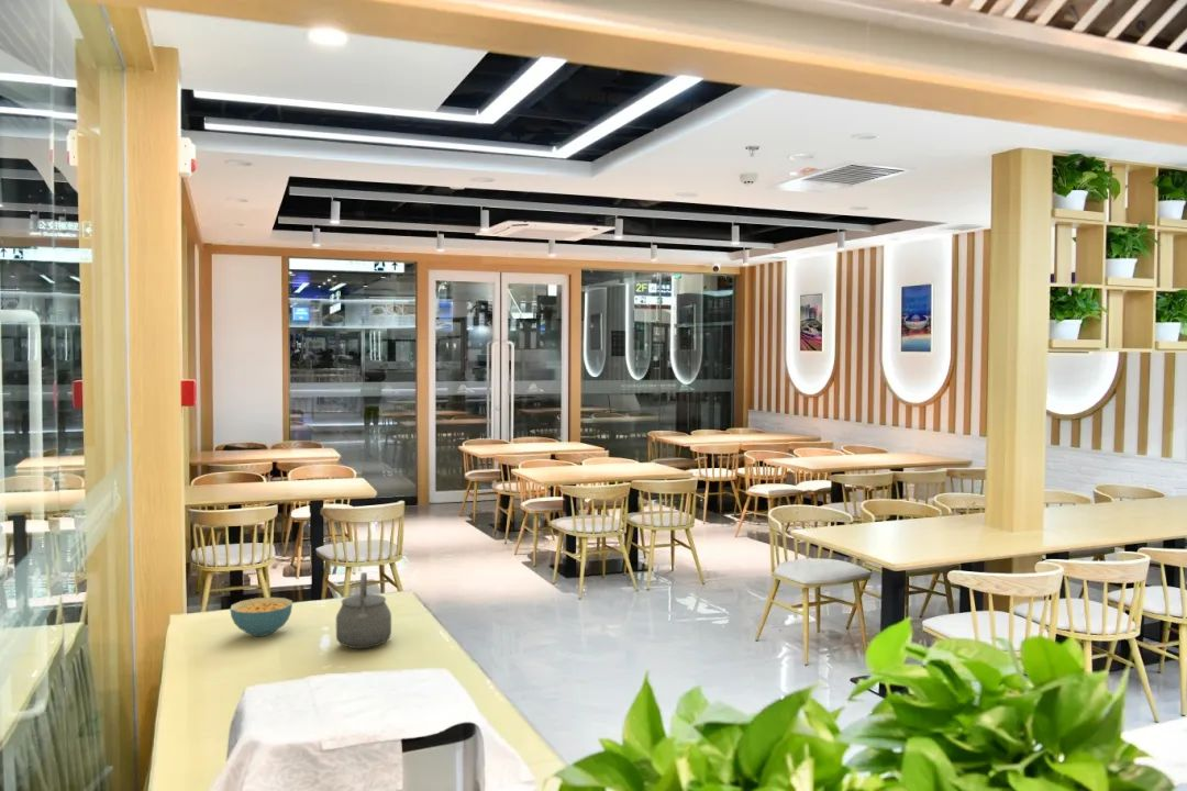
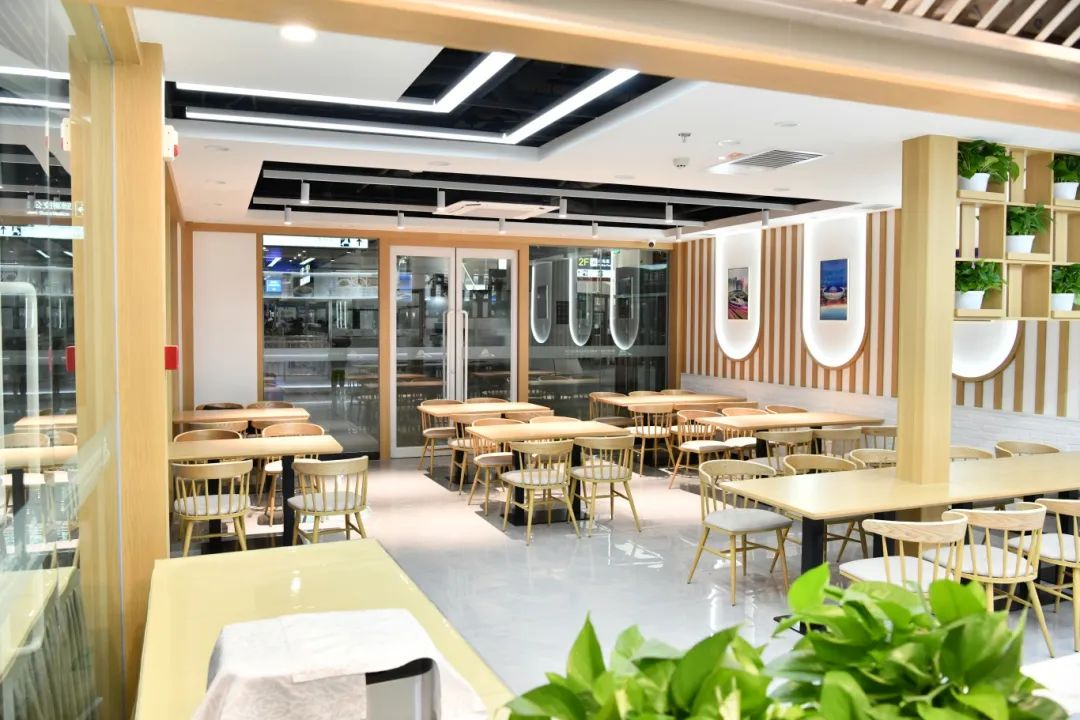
- cereal bowl [229,597,293,637]
- tea kettle [335,571,392,649]
